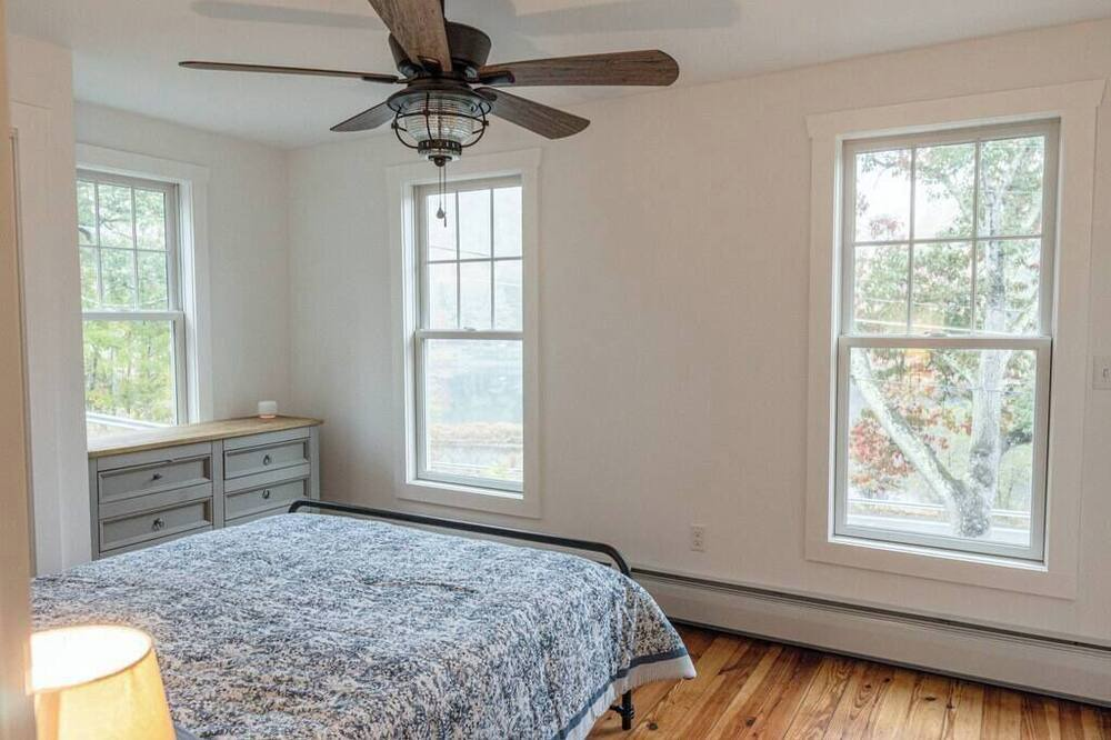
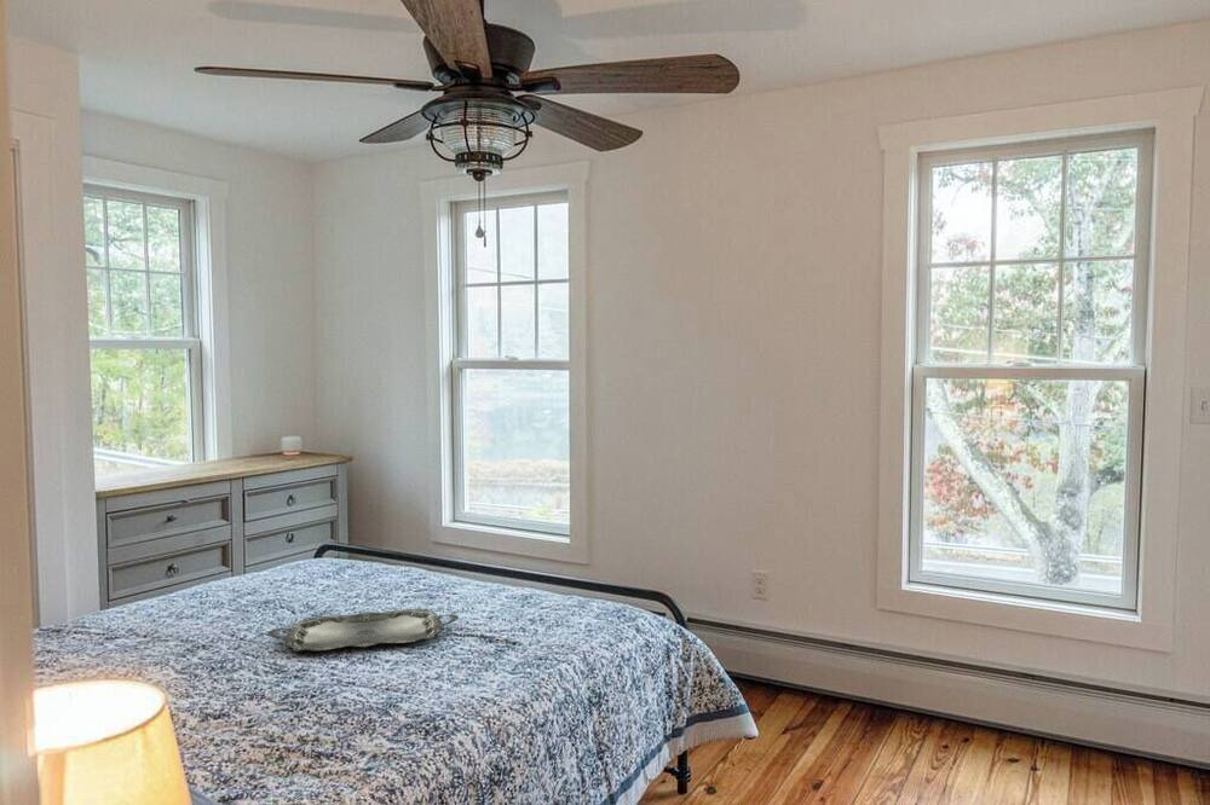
+ serving tray [267,608,459,653]
